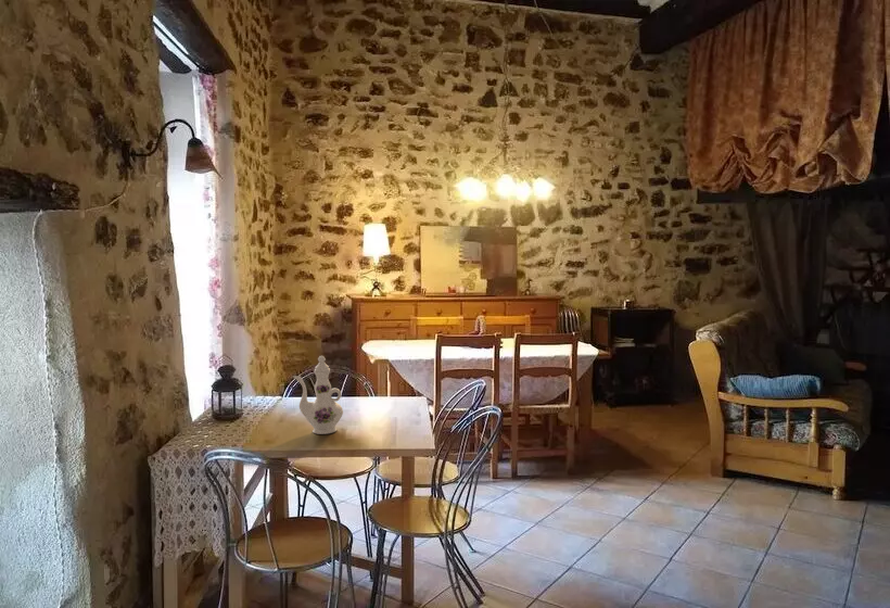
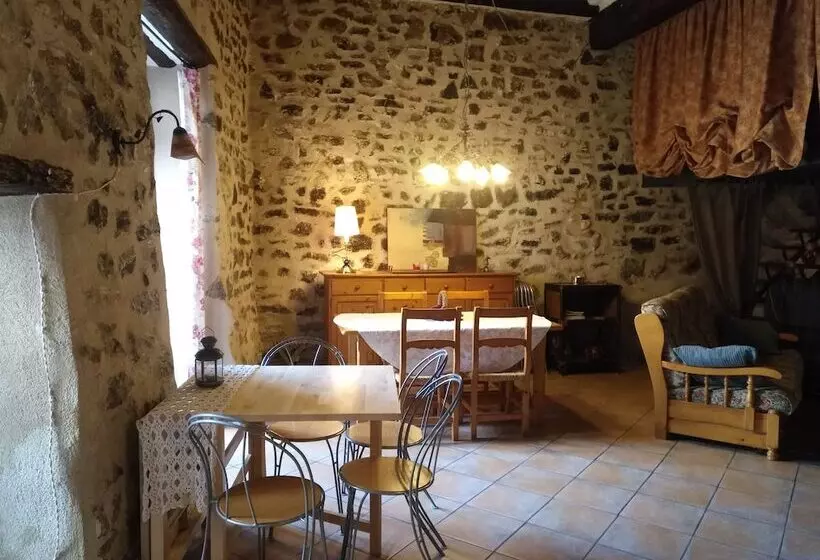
- chinaware [292,355,344,435]
